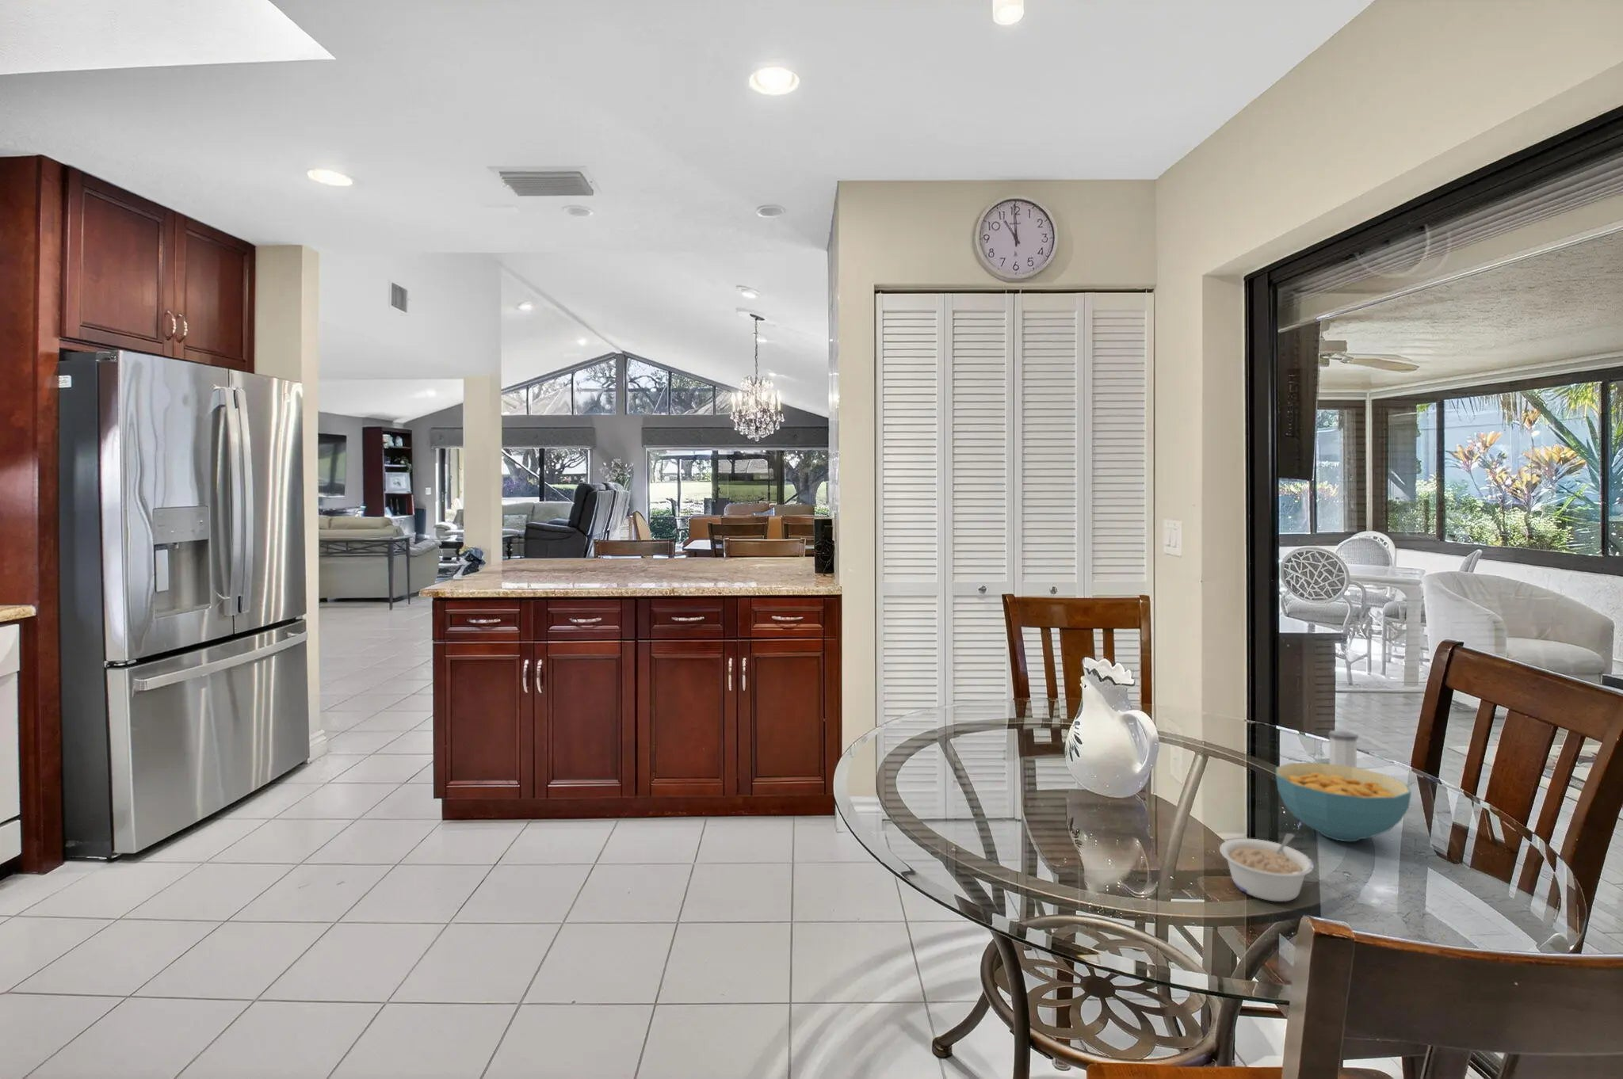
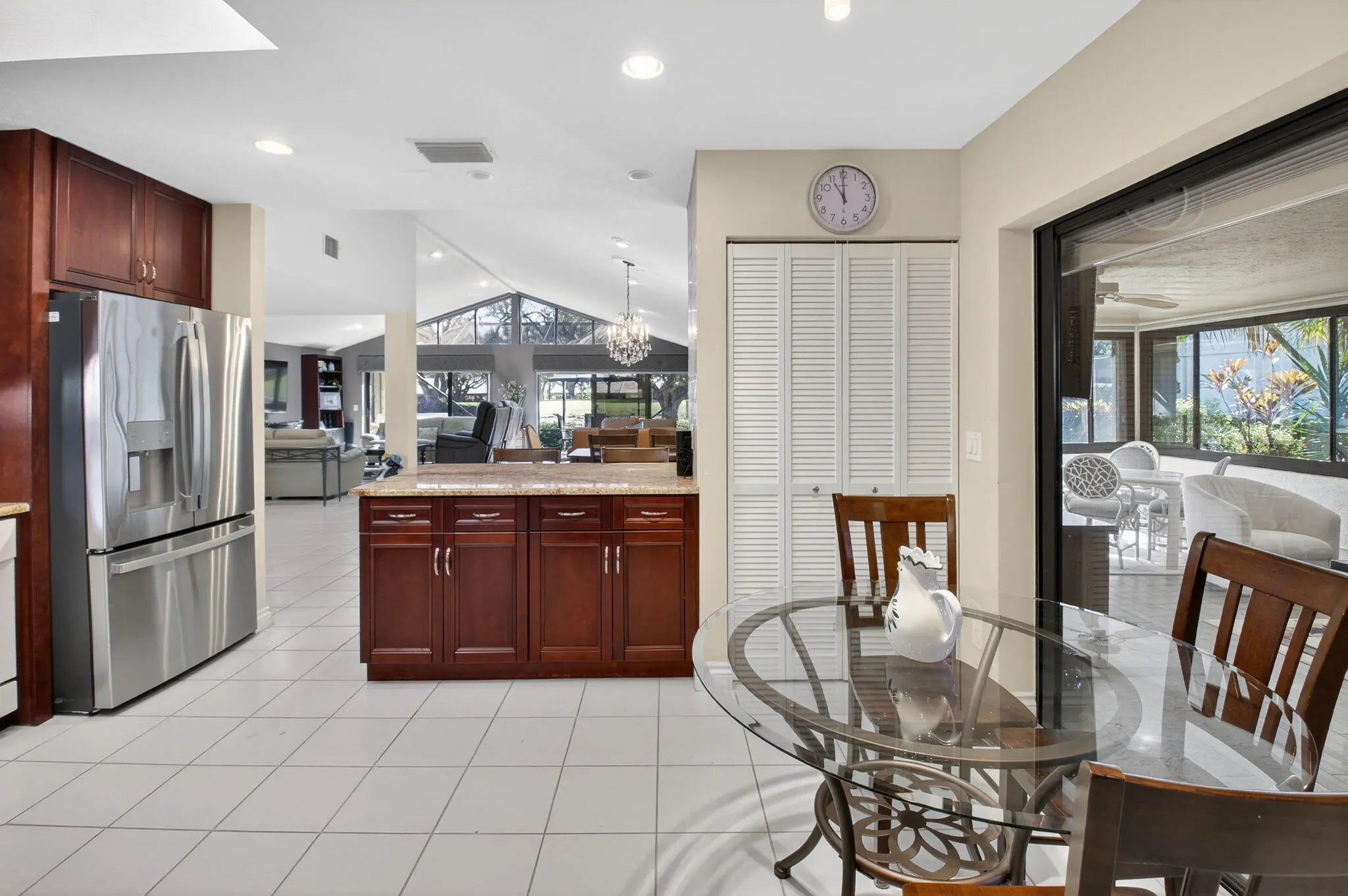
- cereal bowl [1275,762,1412,842]
- salt shaker [1327,730,1359,767]
- legume [1218,832,1315,902]
